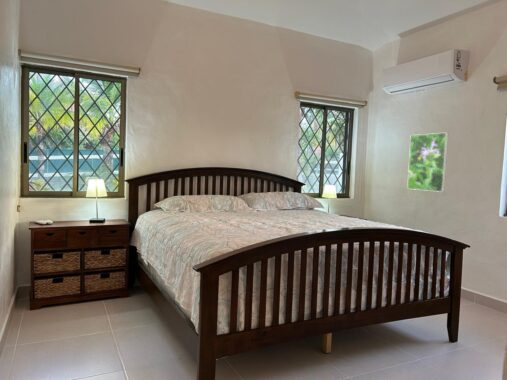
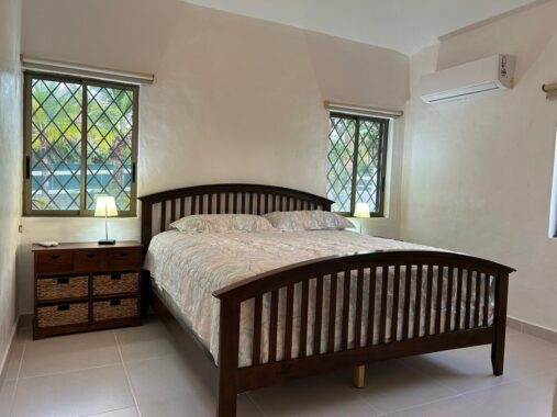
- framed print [406,132,449,193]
